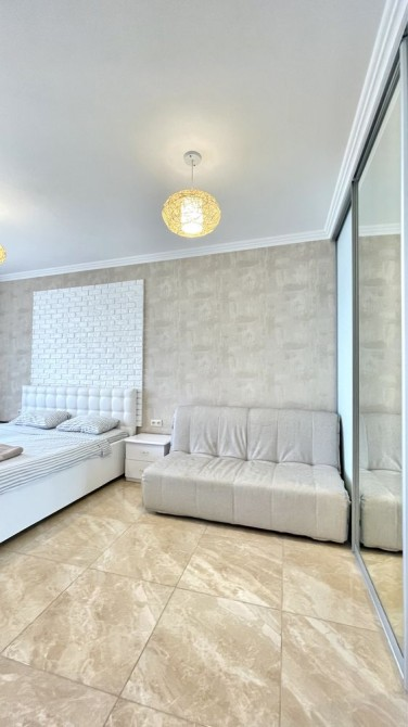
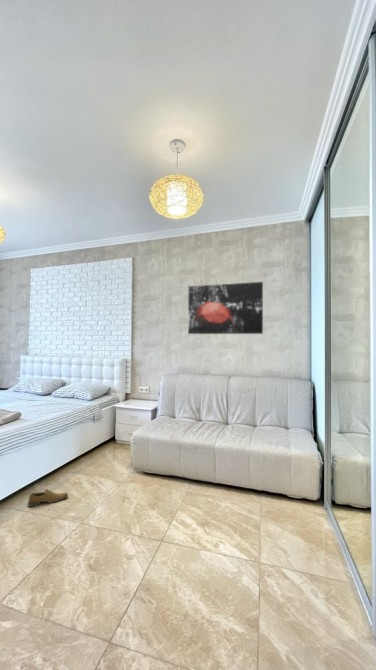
+ shoe [27,488,69,508]
+ wall art [187,281,264,335]
